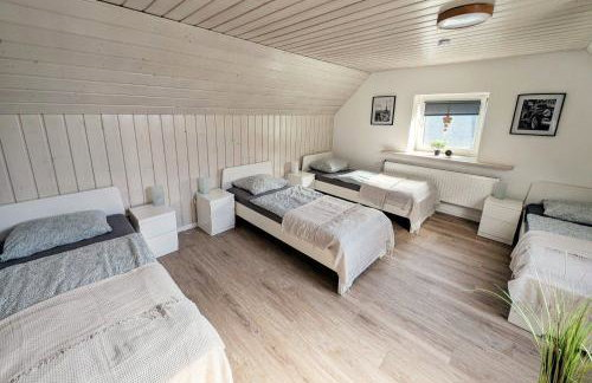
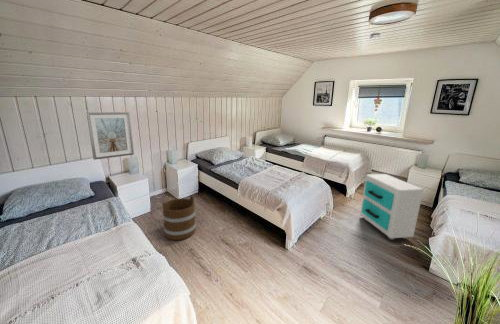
+ bucket [161,194,197,241]
+ nightstand [359,173,424,241]
+ picture frame [85,111,135,161]
